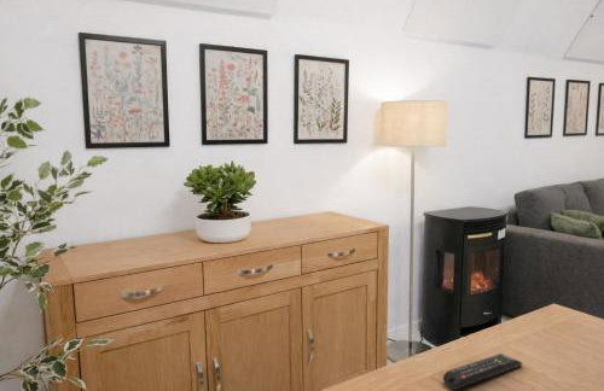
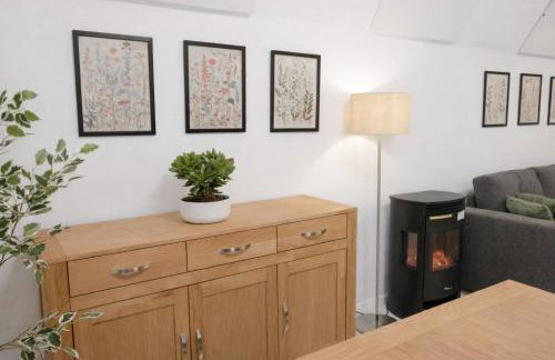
- remote control [442,352,523,391]
